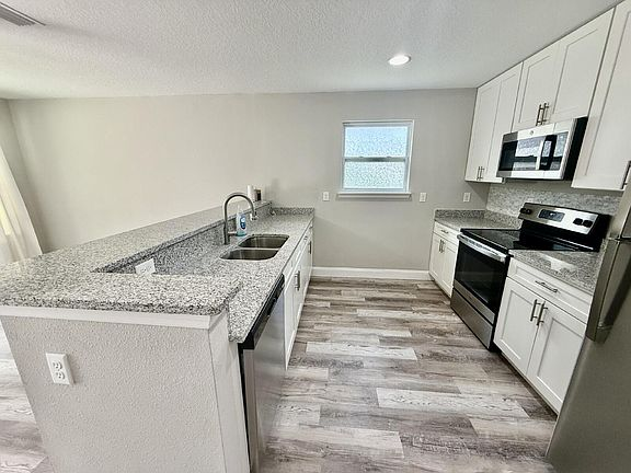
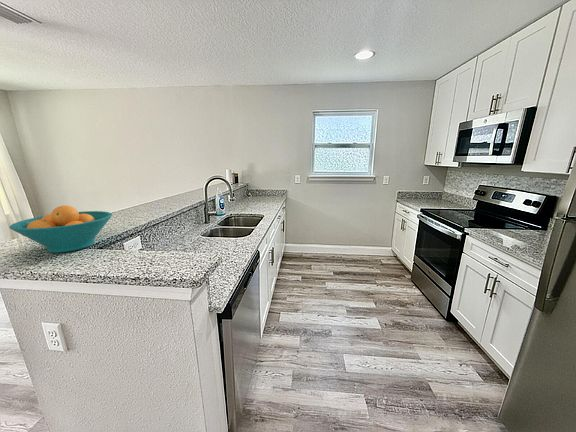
+ fruit bowl [9,205,113,254]
